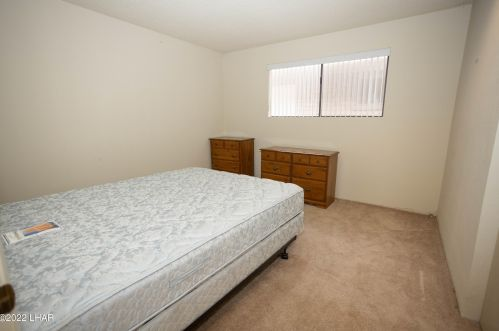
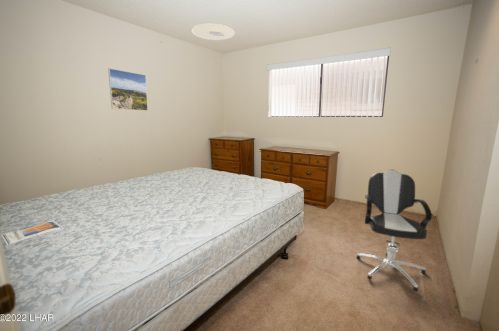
+ ceiling light [191,23,236,41]
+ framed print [107,67,149,112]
+ office chair [355,168,433,292]
